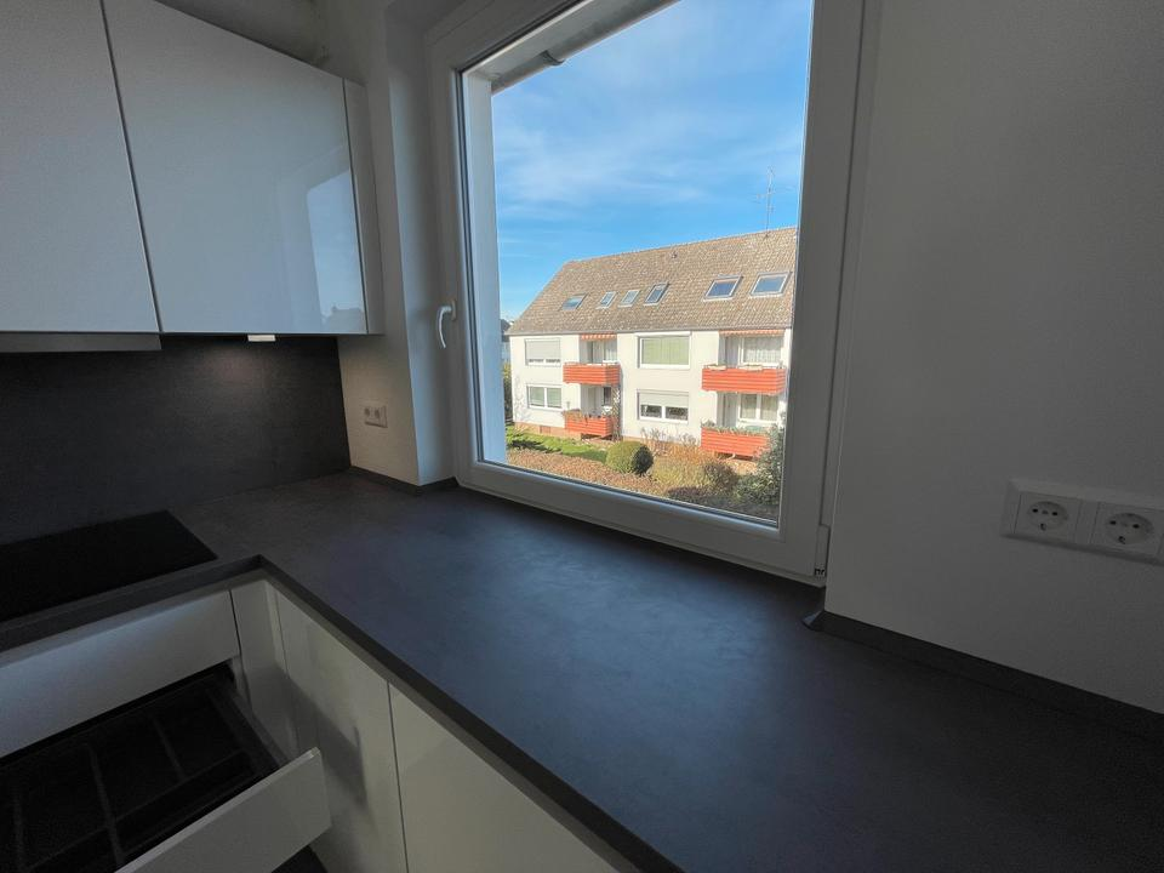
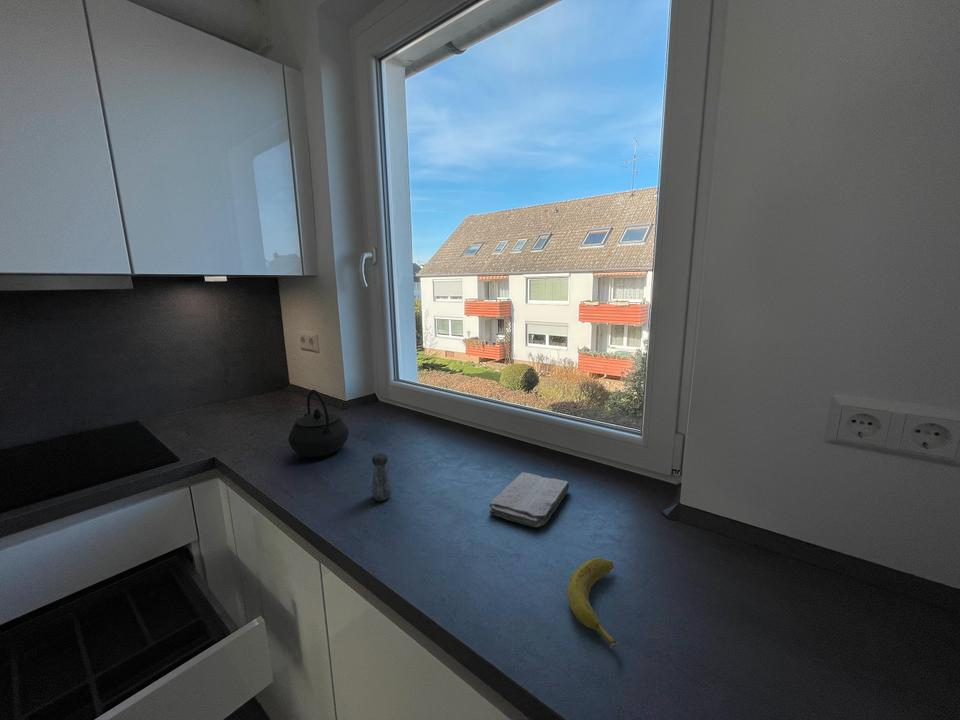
+ kettle [287,389,350,458]
+ salt shaker [370,452,393,502]
+ banana [566,557,620,649]
+ washcloth [488,471,570,528]
